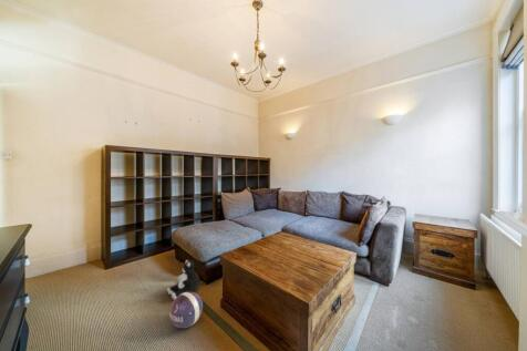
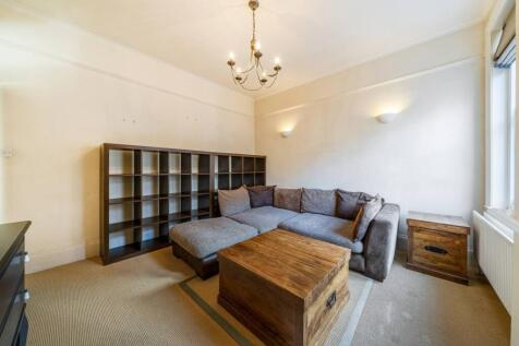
- plush toy [166,259,200,300]
- ball [168,291,204,329]
